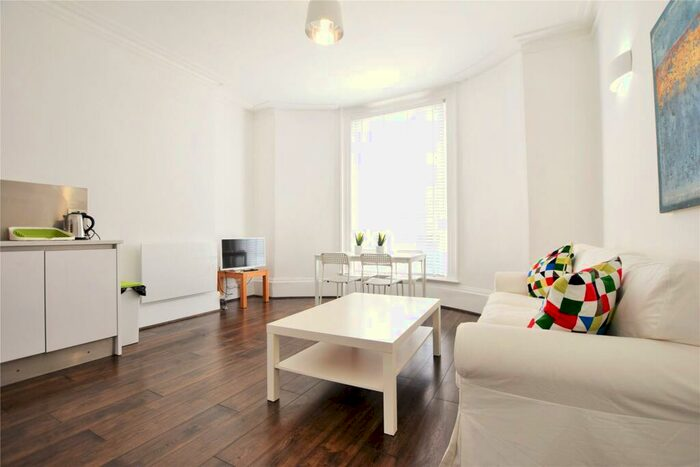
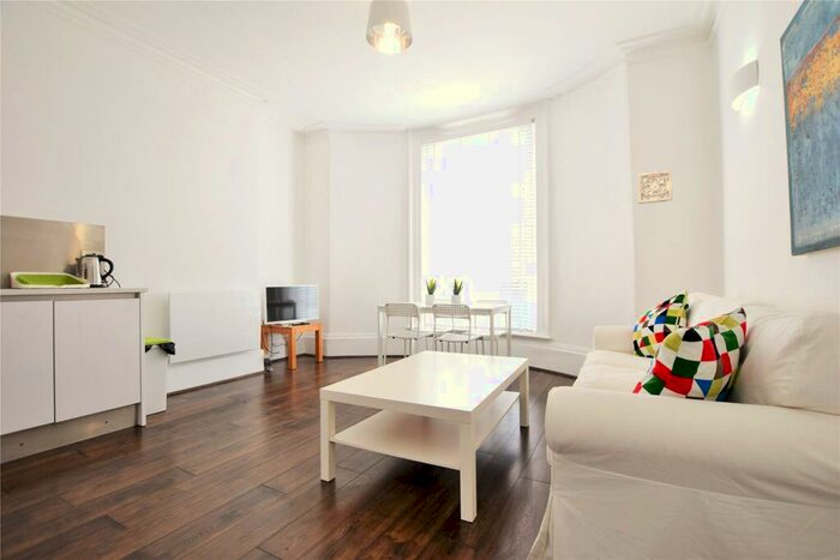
+ wall ornament [637,169,673,205]
